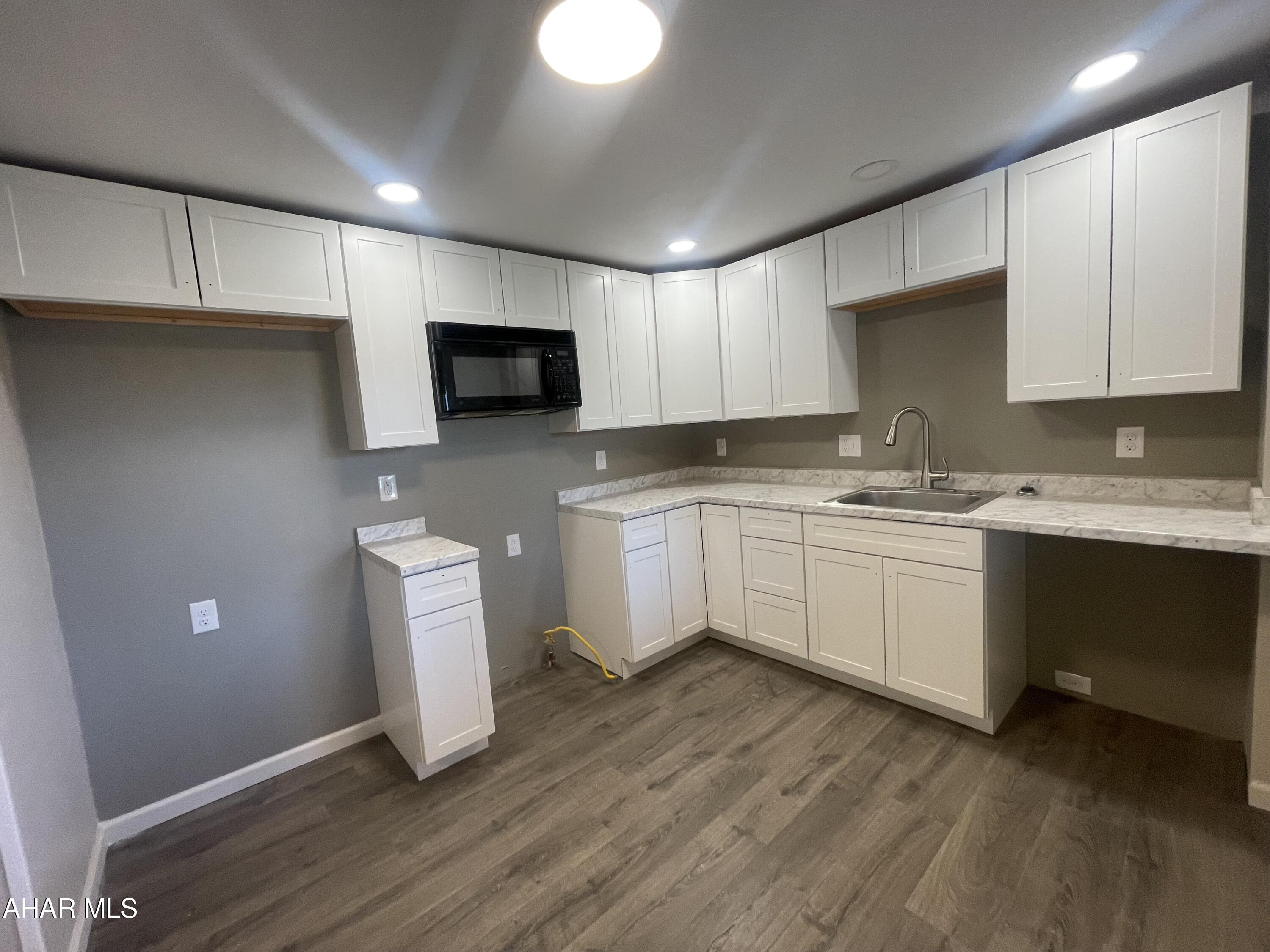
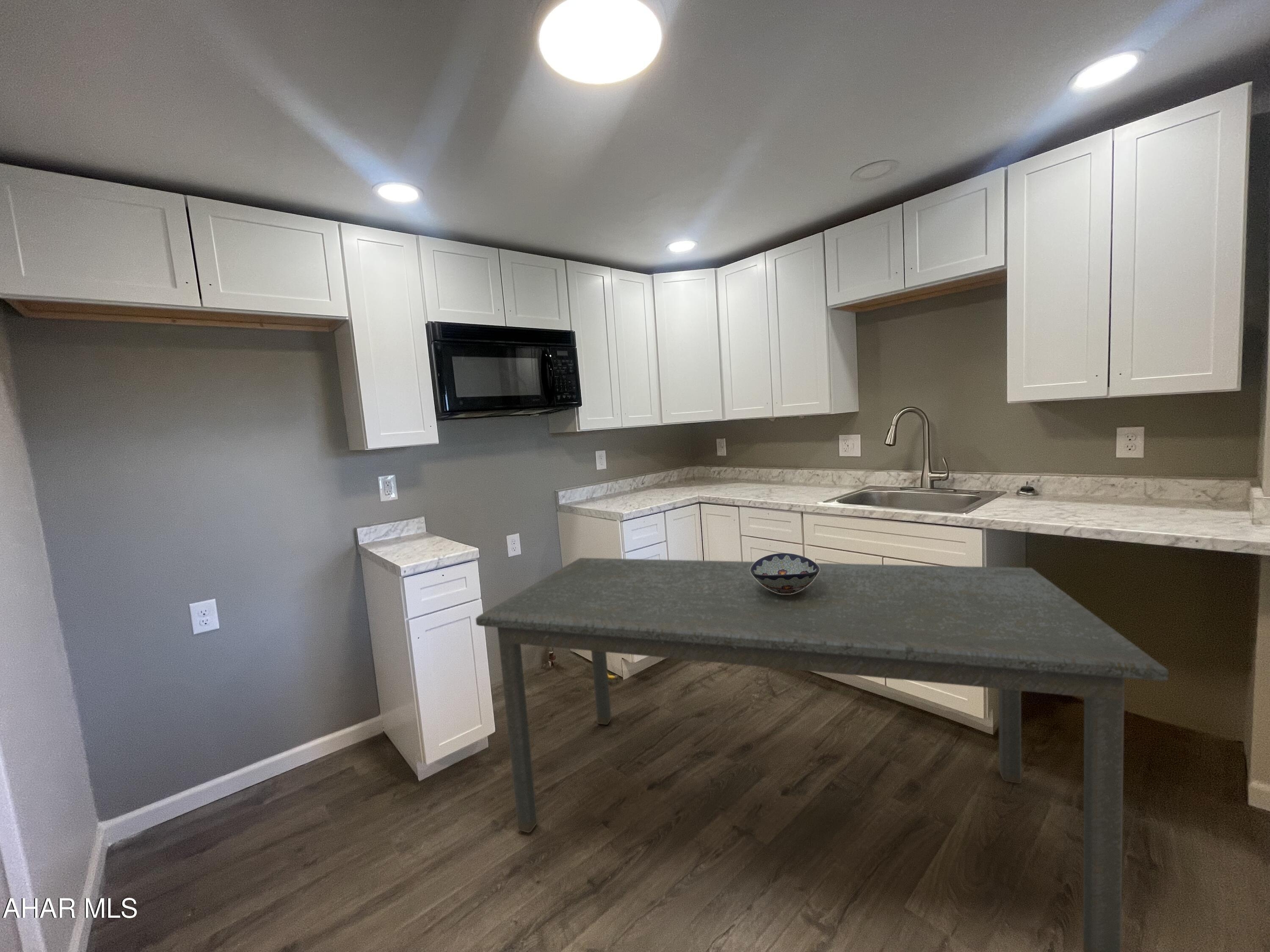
+ dining table [475,557,1168,952]
+ decorative bowl [750,553,820,594]
